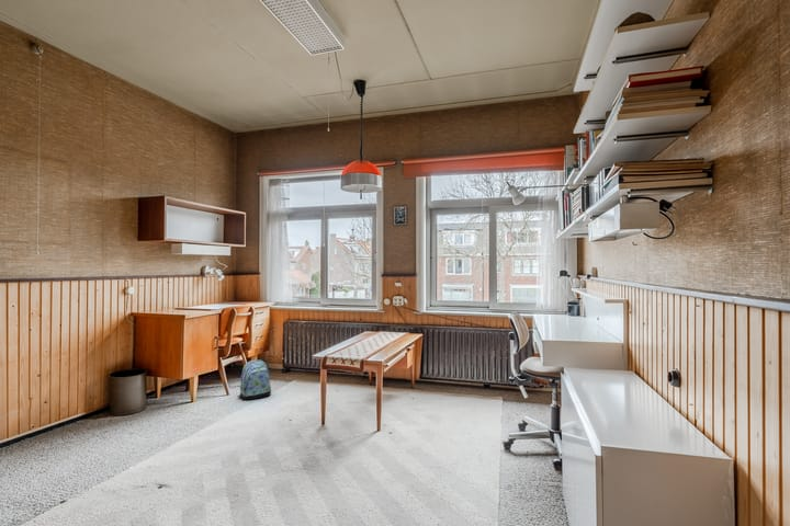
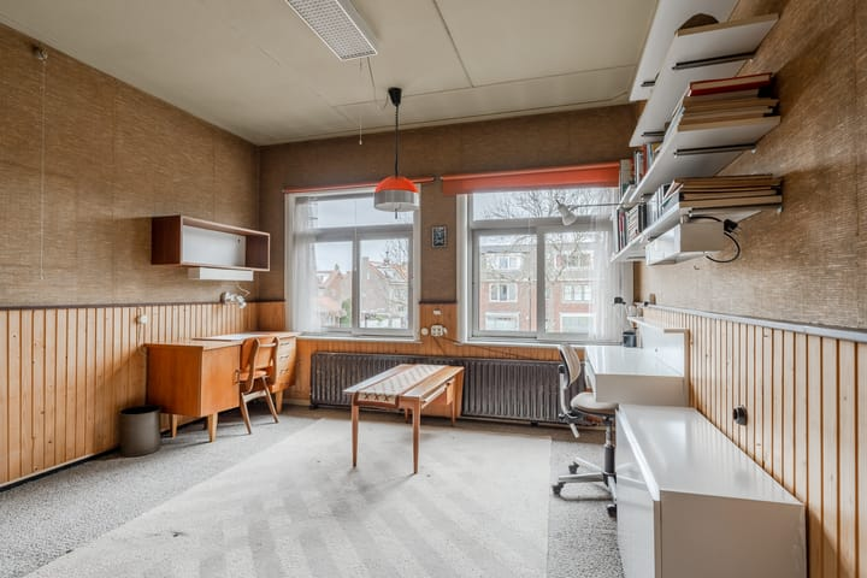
- backpack [238,359,272,401]
